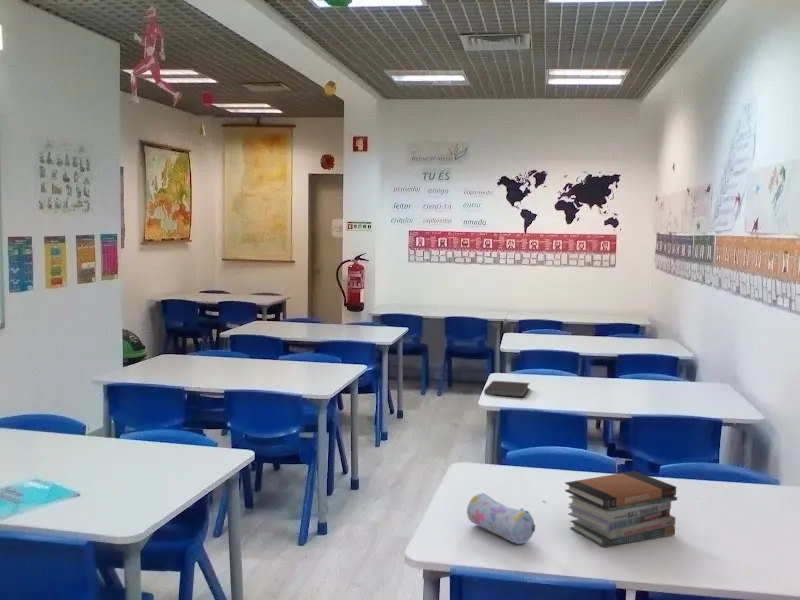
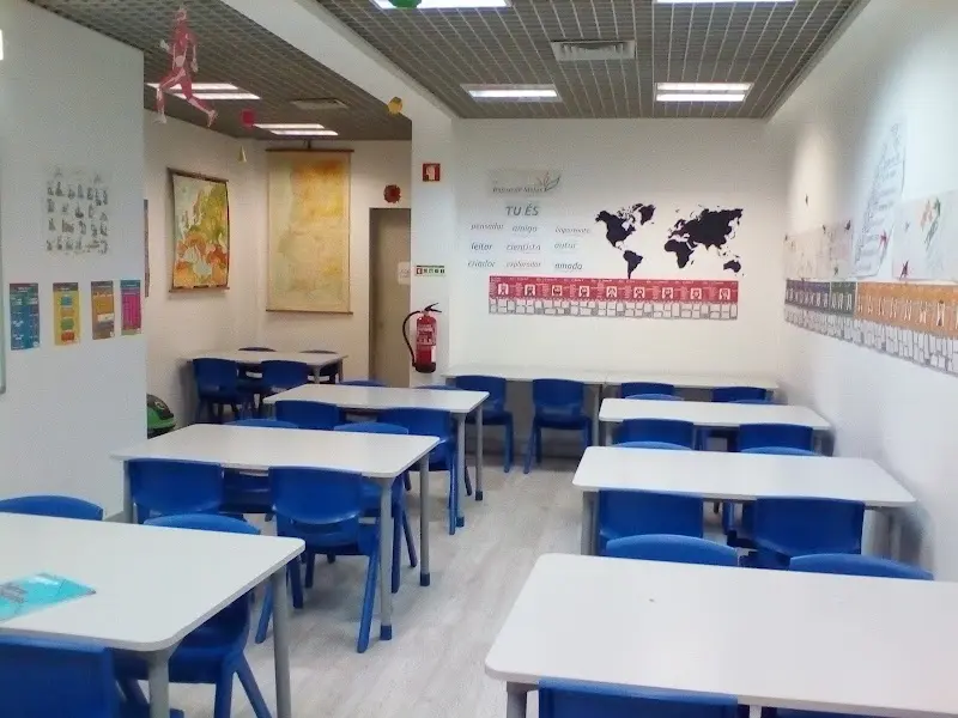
- book stack [564,470,678,548]
- notebook [483,380,531,398]
- pencil case [466,492,536,545]
